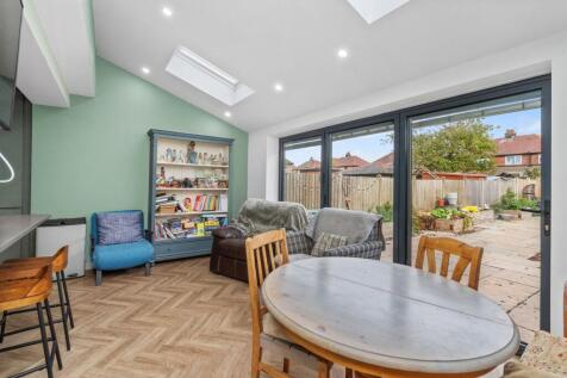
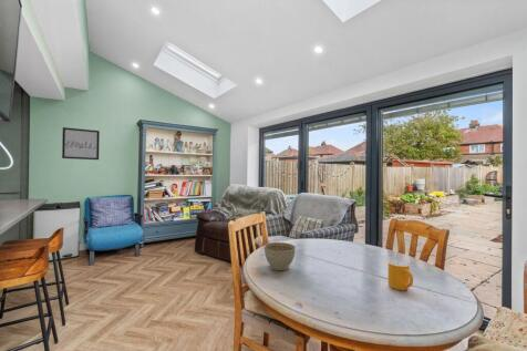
+ planter bowl [264,241,297,271]
+ wall art [61,126,101,161]
+ mug [386,259,414,291]
